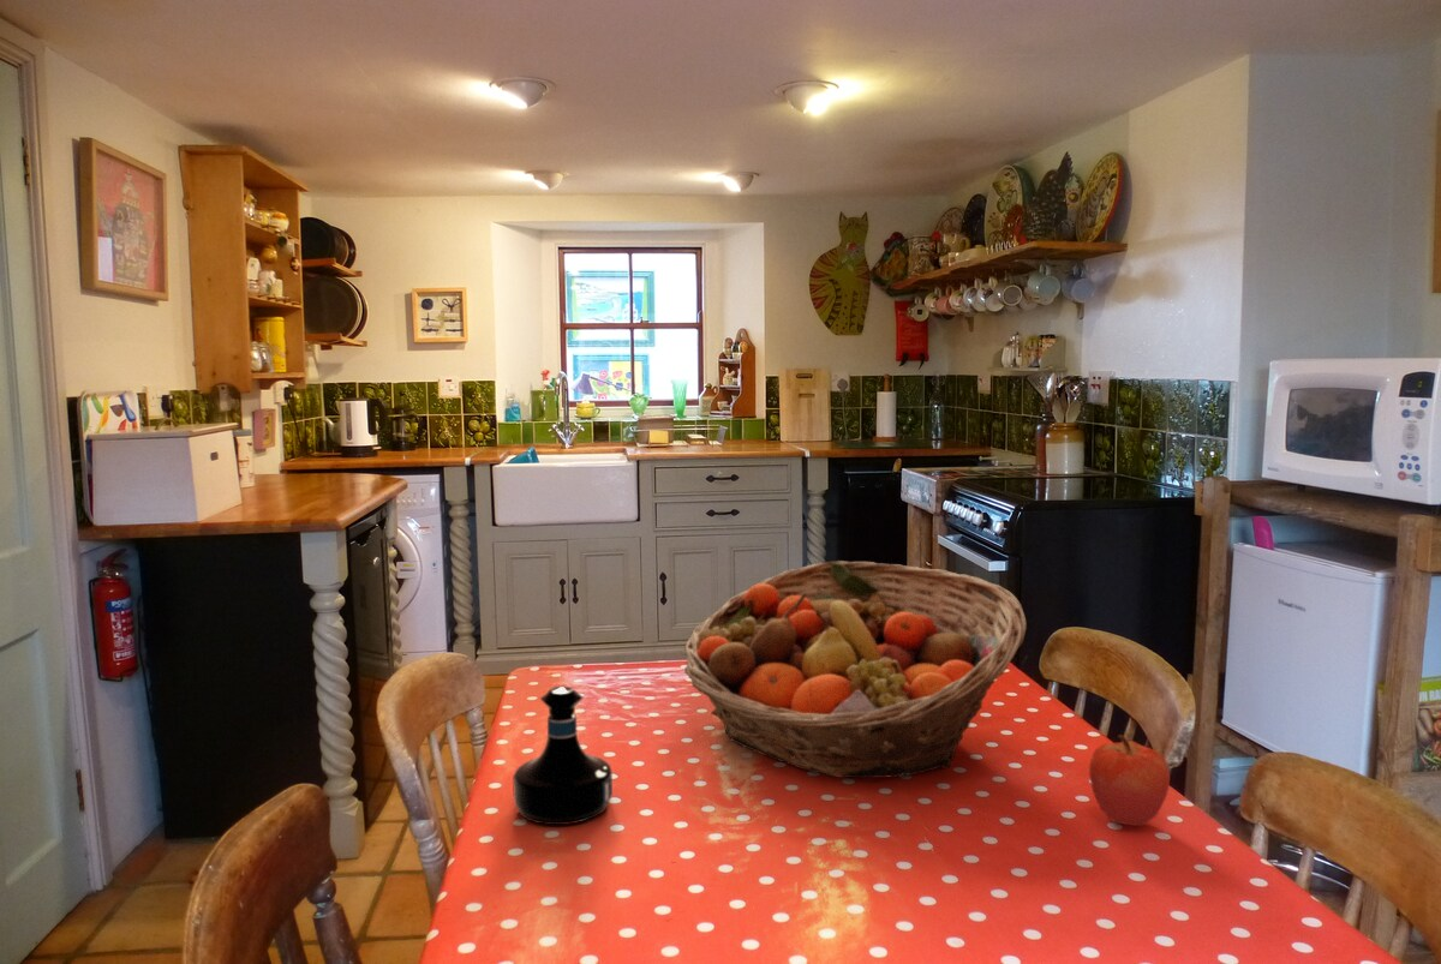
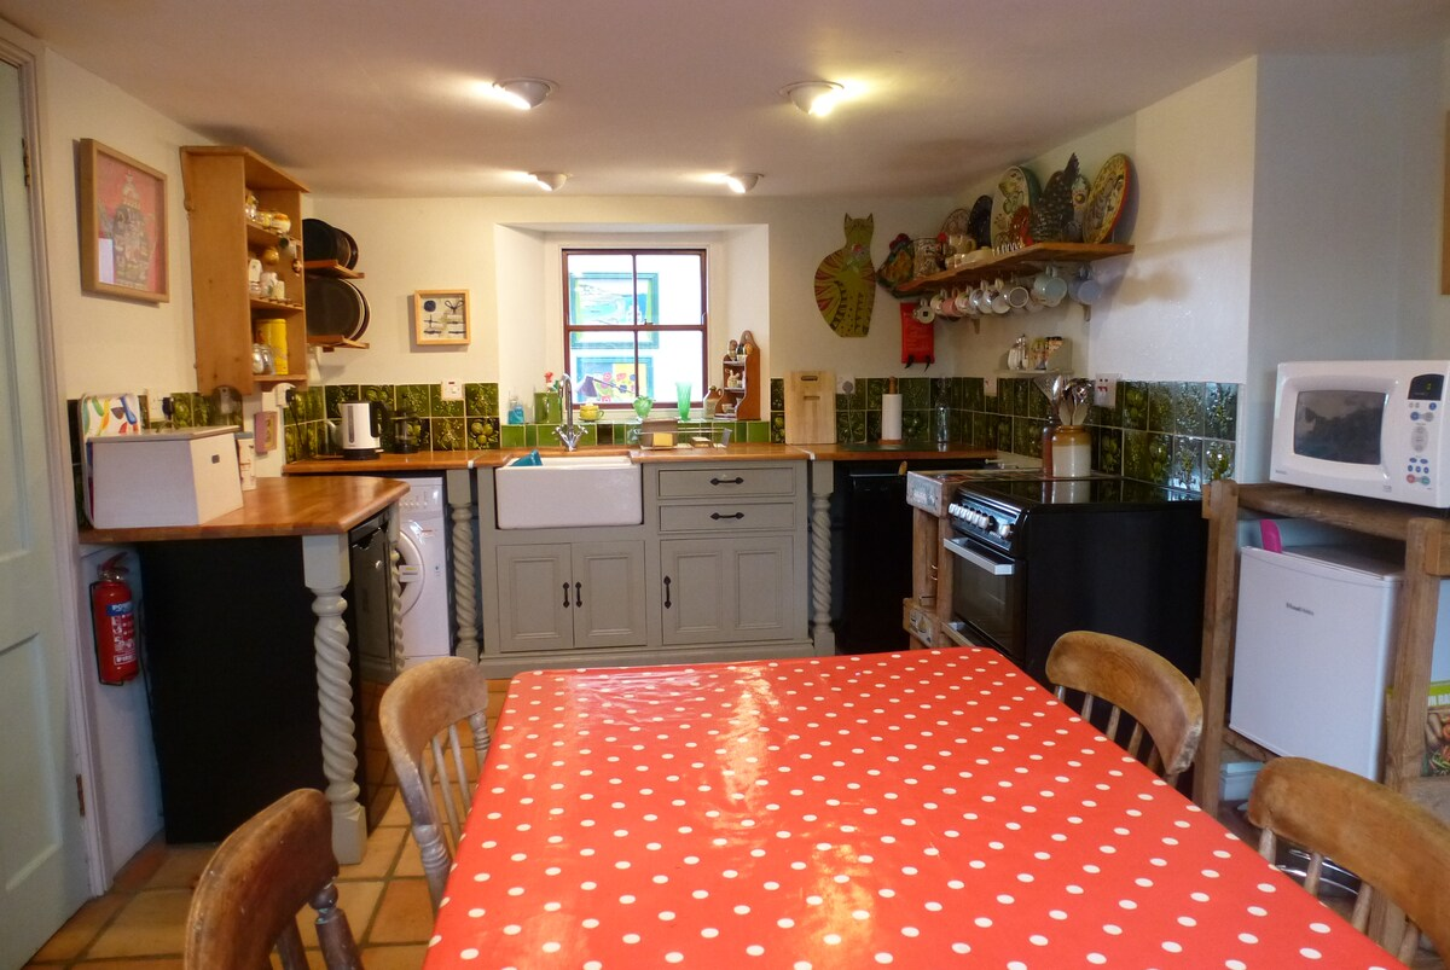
- apple [1088,734,1171,827]
- fruit basket [683,559,1028,779]
- tequila bottle [512,685,614,826]
